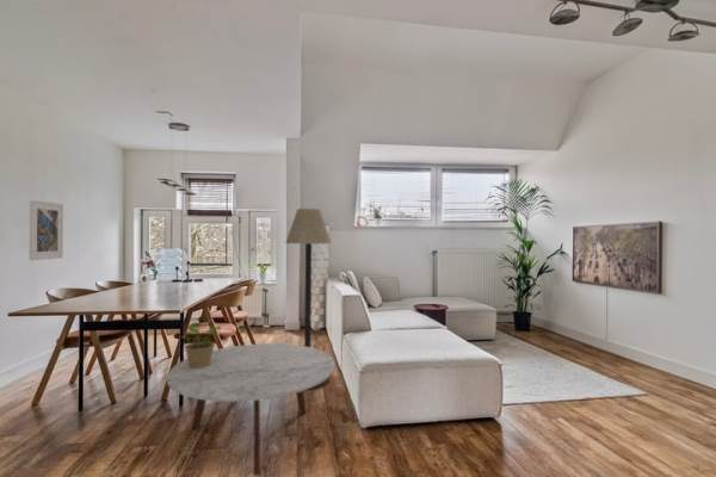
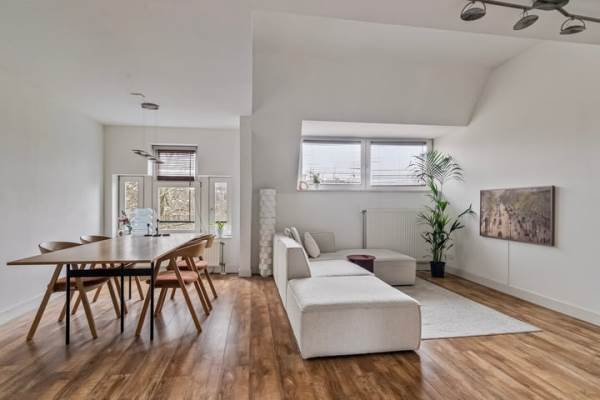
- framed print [29,199,64,261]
- coffee table [166,342,335,476]
- floor lamp [284,207,332,390]
- potted plant [180,318,222,368]
